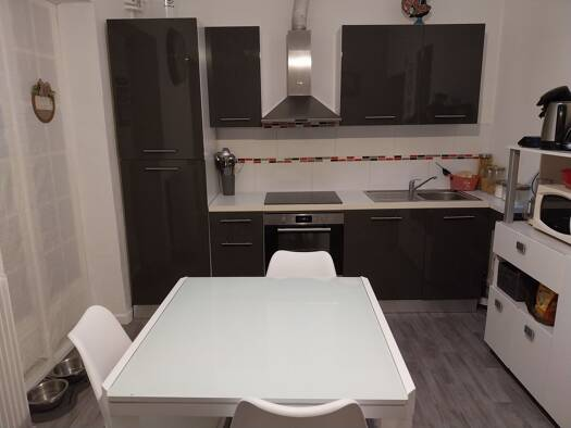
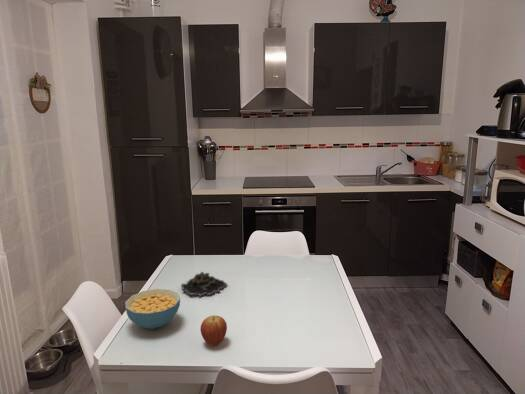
+ cereal bowl [124,288,181,330]
+ fruit [199,315,228,347]
+ succulent plant [180,271,228,297]
